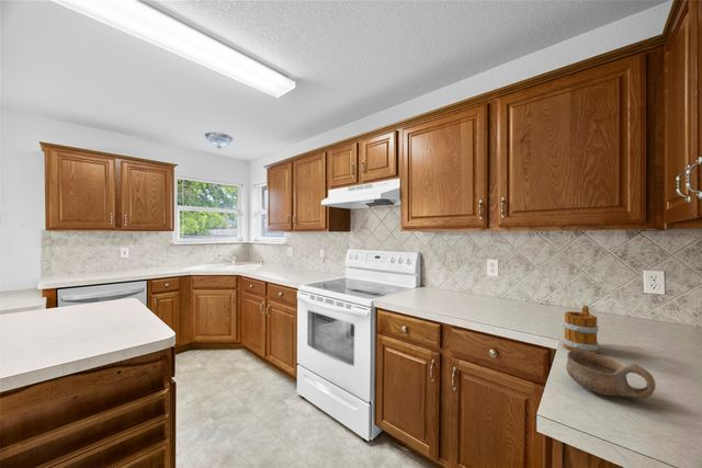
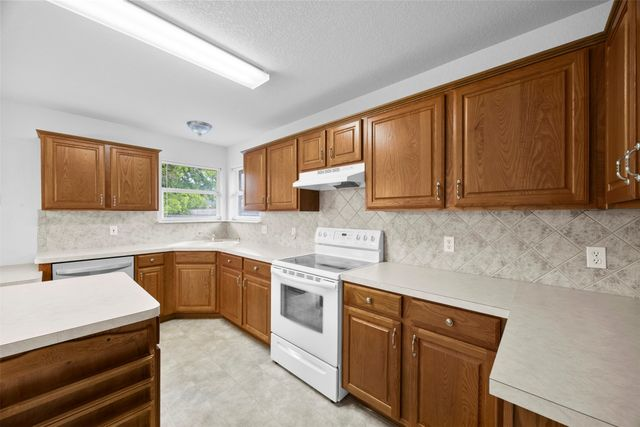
- mug [562,305,600,354]
- bowl [565,350,657,399]
